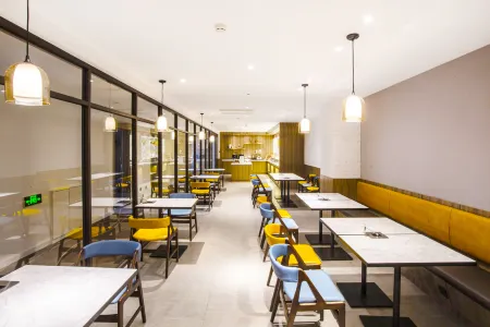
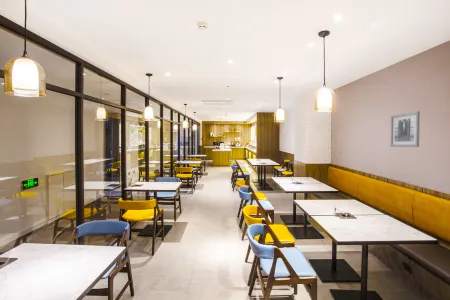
+ wall art [389,110,421,148]
